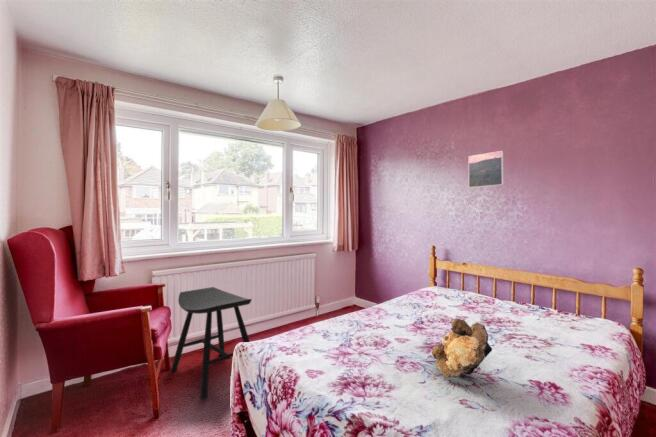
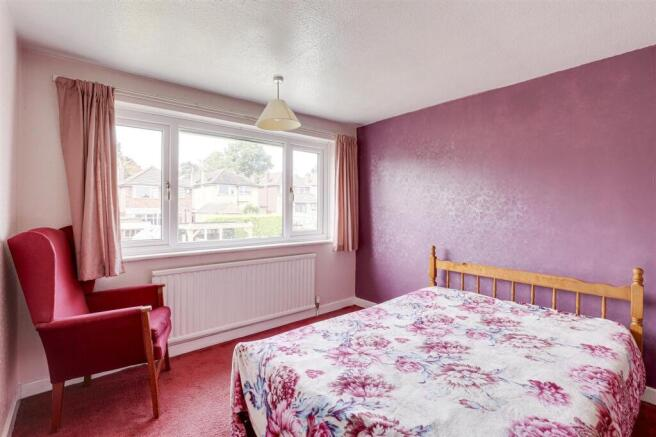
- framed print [468,150,505,189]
- stool [170,286,253,400]
- teddy bear [431,317,493,379]
